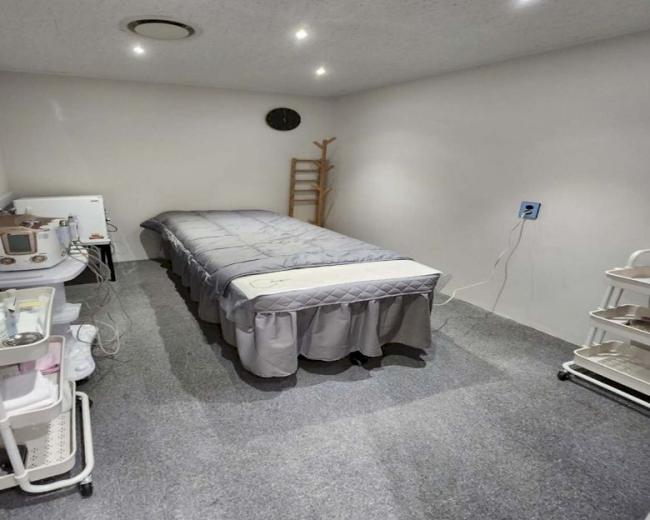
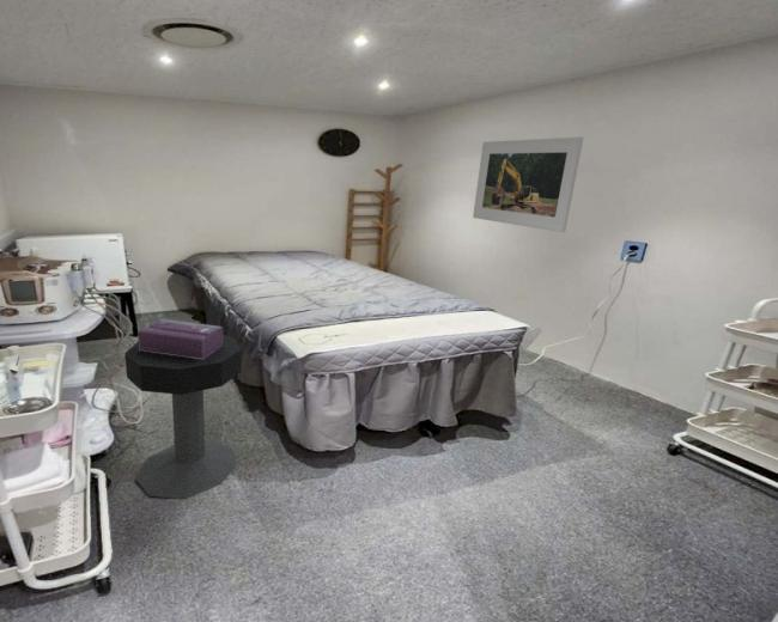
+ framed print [472,136,584,233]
+ tissue box [136,318,224,359]
+ side table [123,334,243,500]
